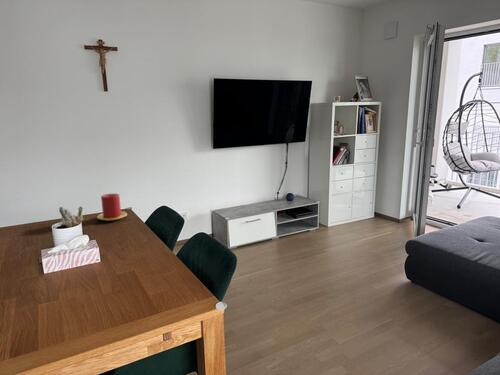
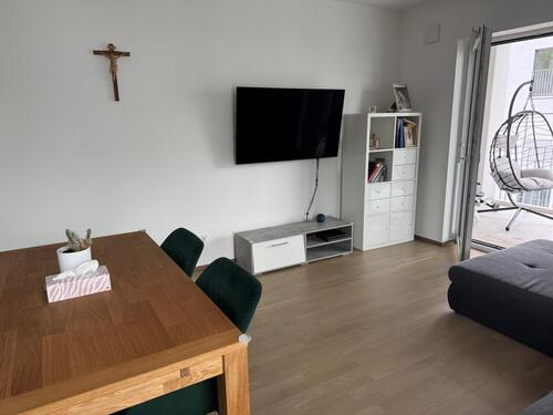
- candle [96,193,128,222]
